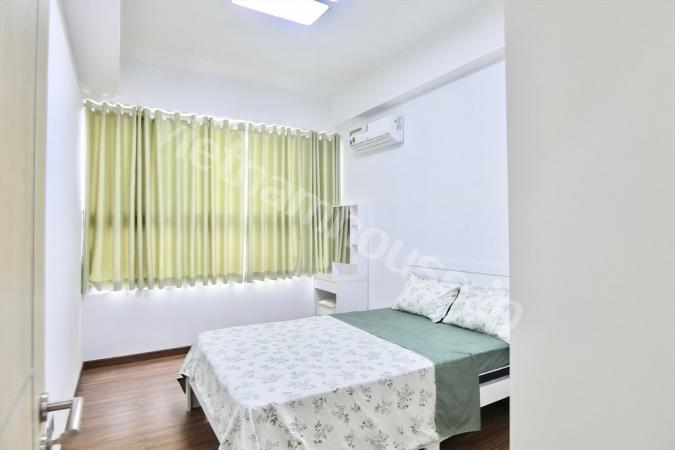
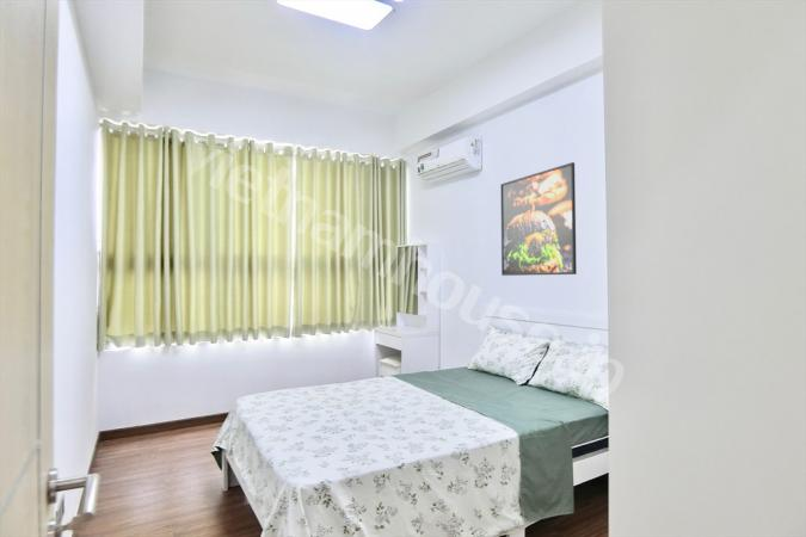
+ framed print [499,161,578,277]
